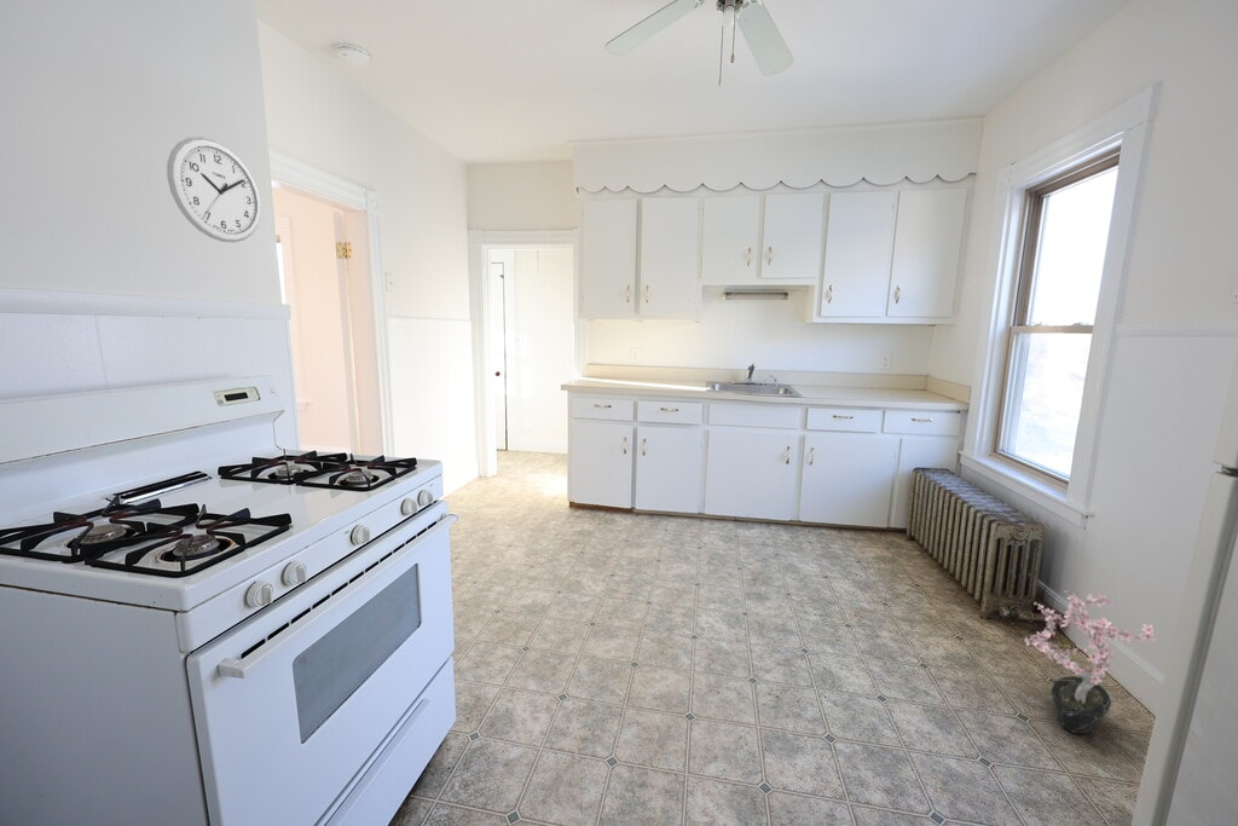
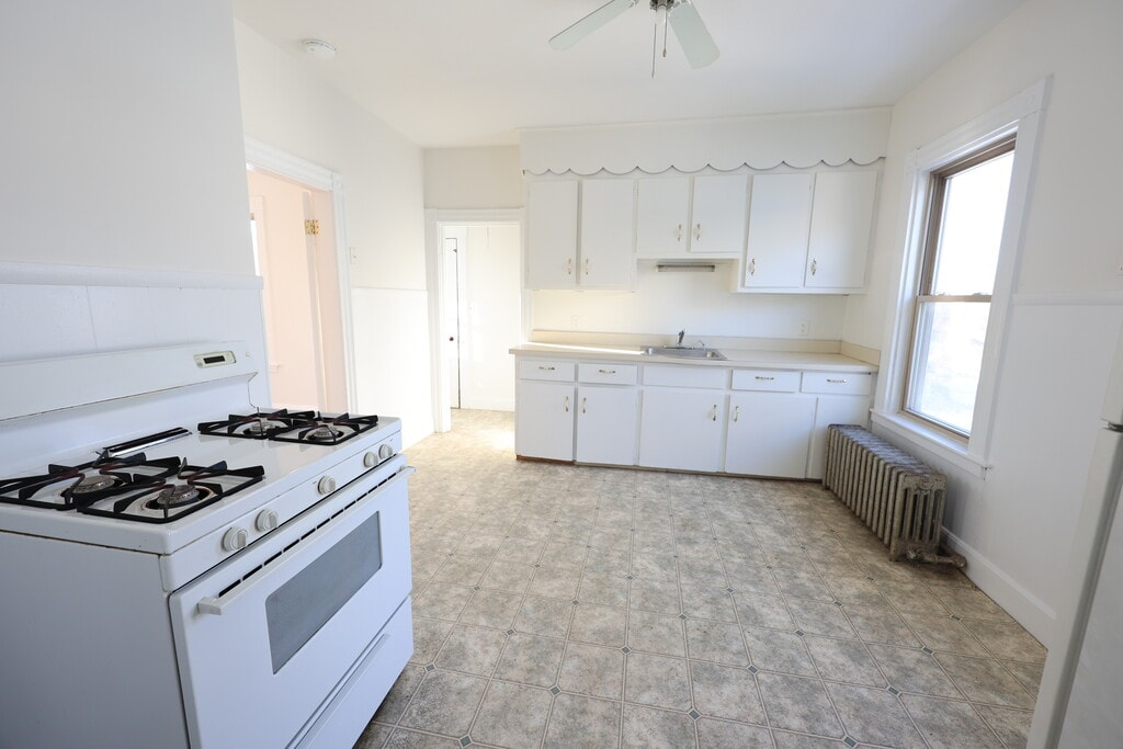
- wall clock [166,135,262,244]
- potted plant [1023,589,1156,735]
